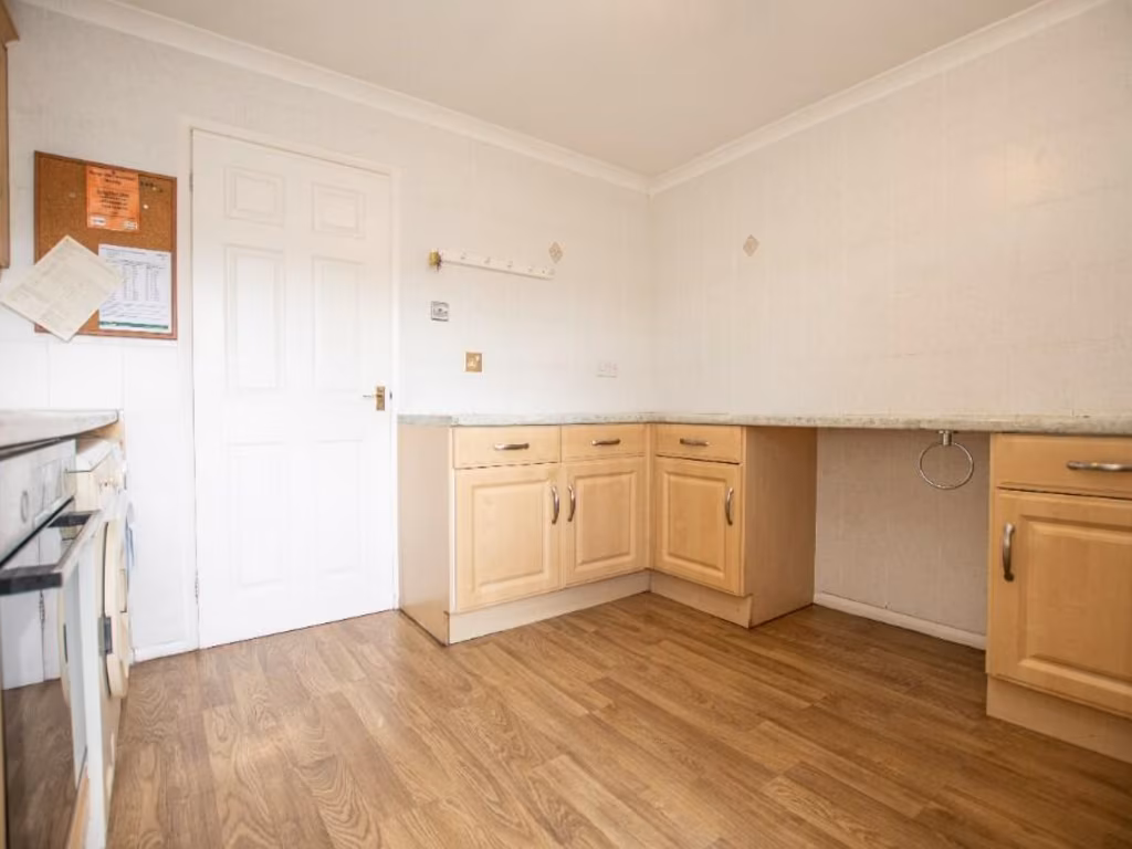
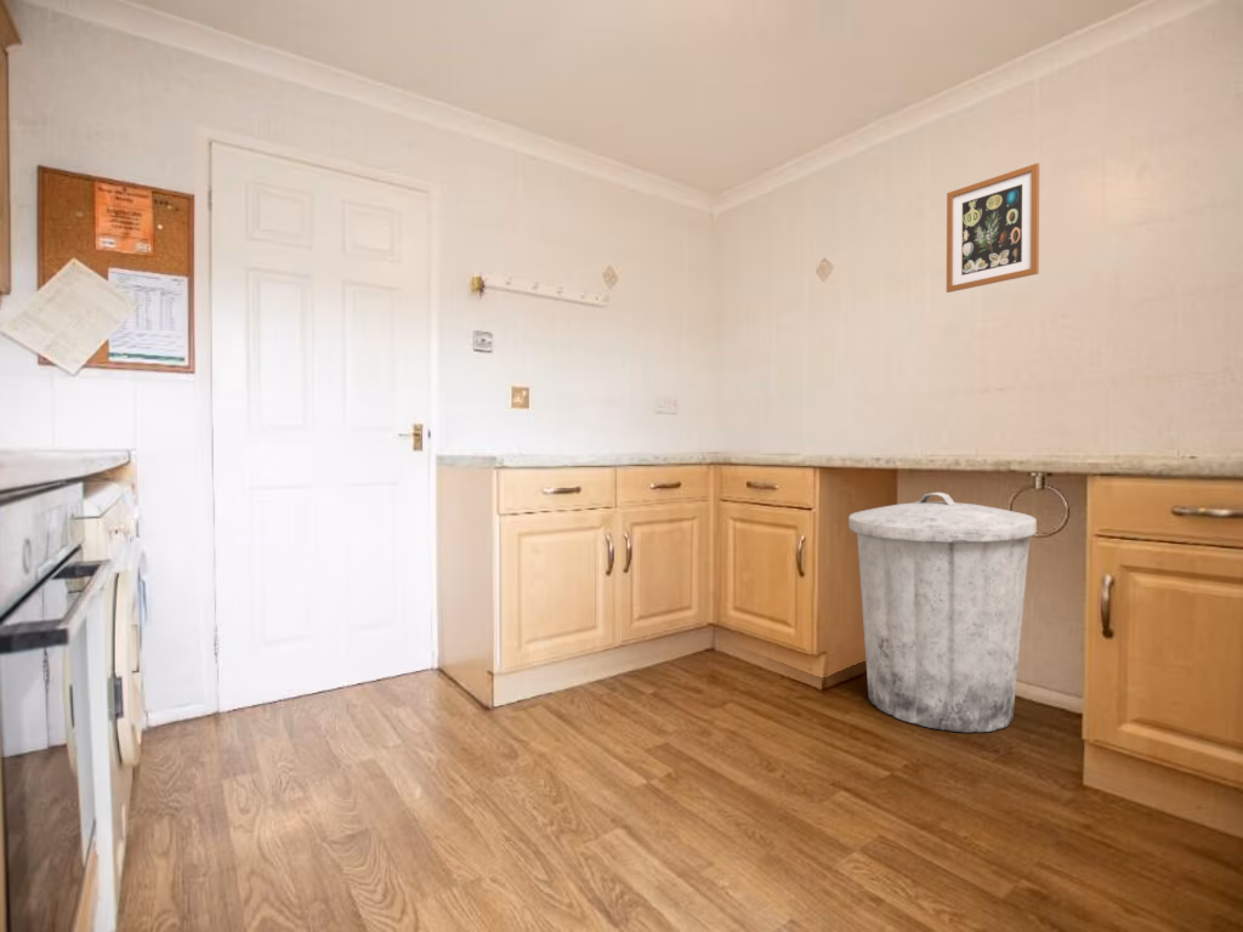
+ trash can [847,491,1038,733]
+ wall art [946,161,1040,294]
